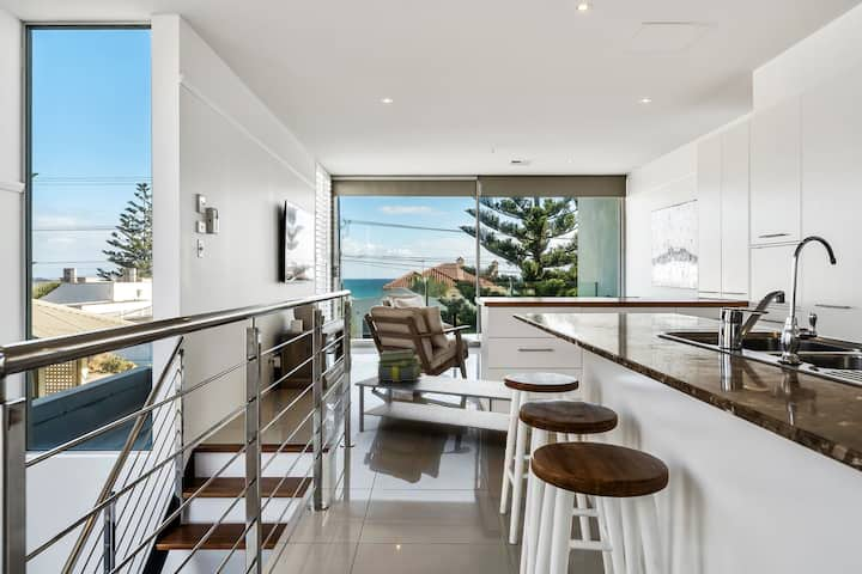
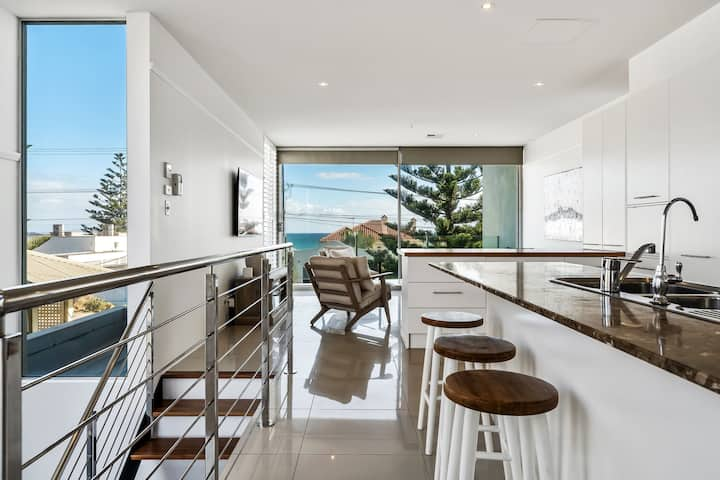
- stack of books [376,348,423,381]
- coffee table [353,374,512,433]
